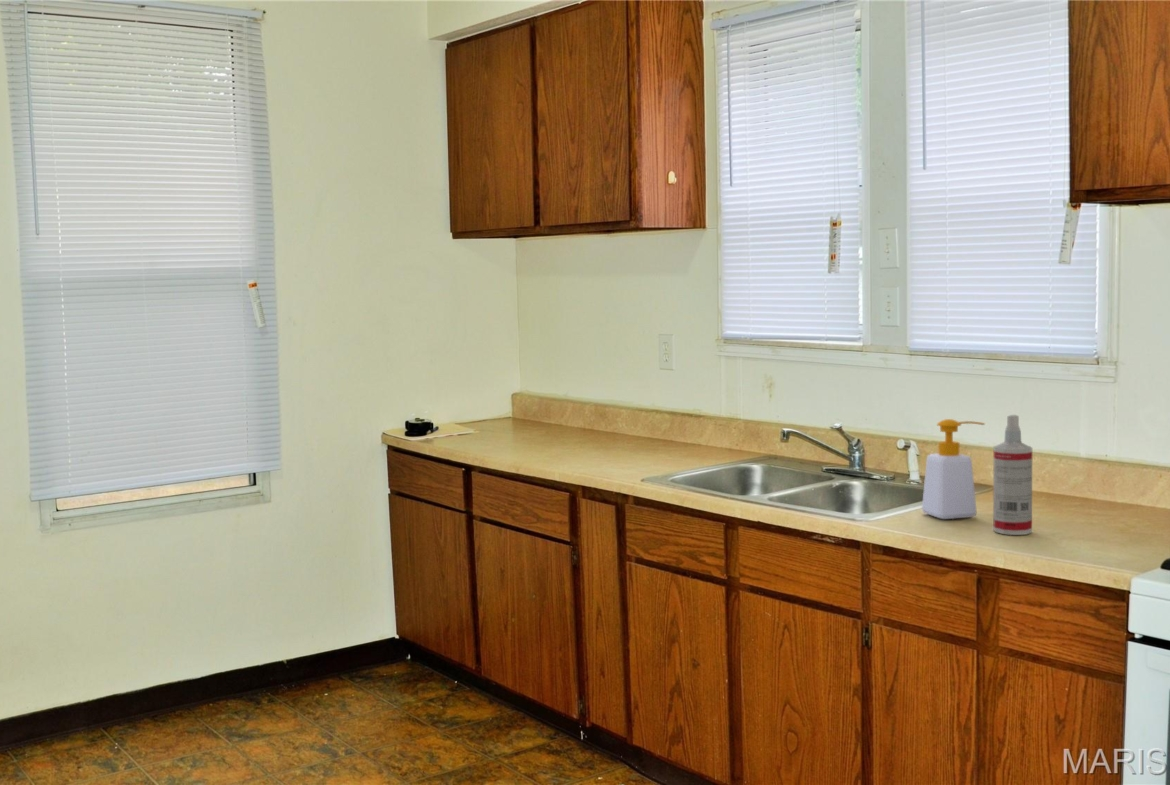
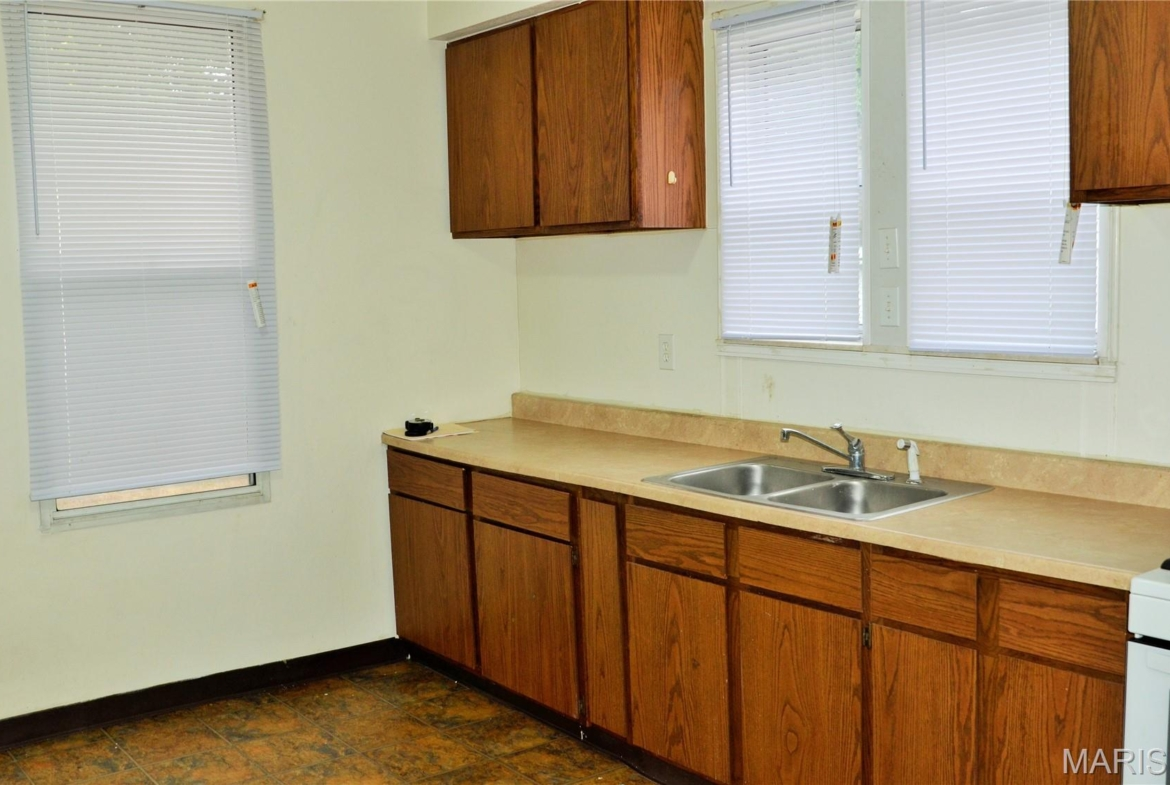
- spray bottle [992,414,1033,536]
- soap bottle [921,418,986,520]
